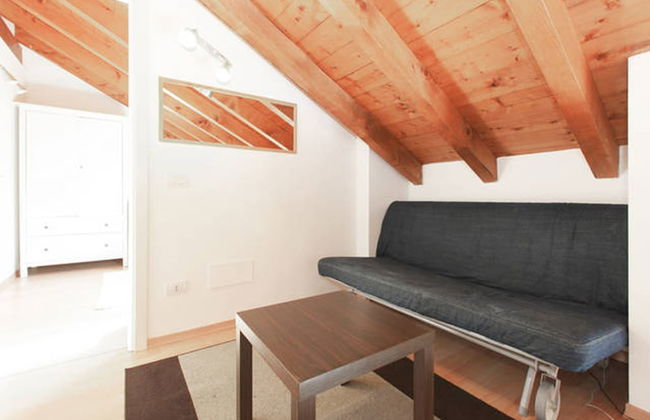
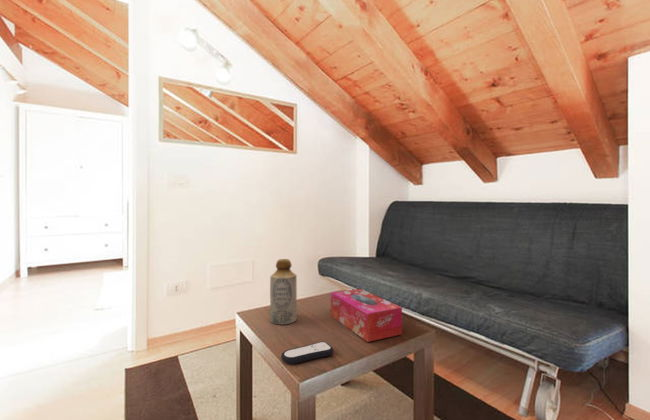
+ tissue box [330,288,403,343]
+ remote control [280,341,335,365]
+ bottle [269,258,298,325]
